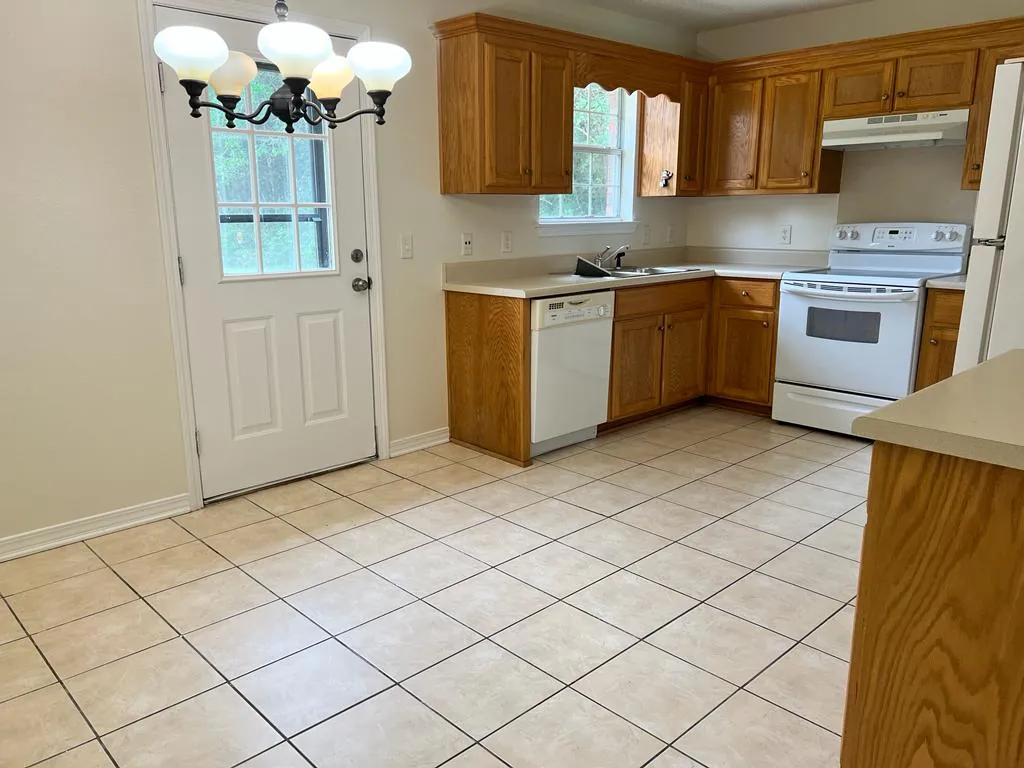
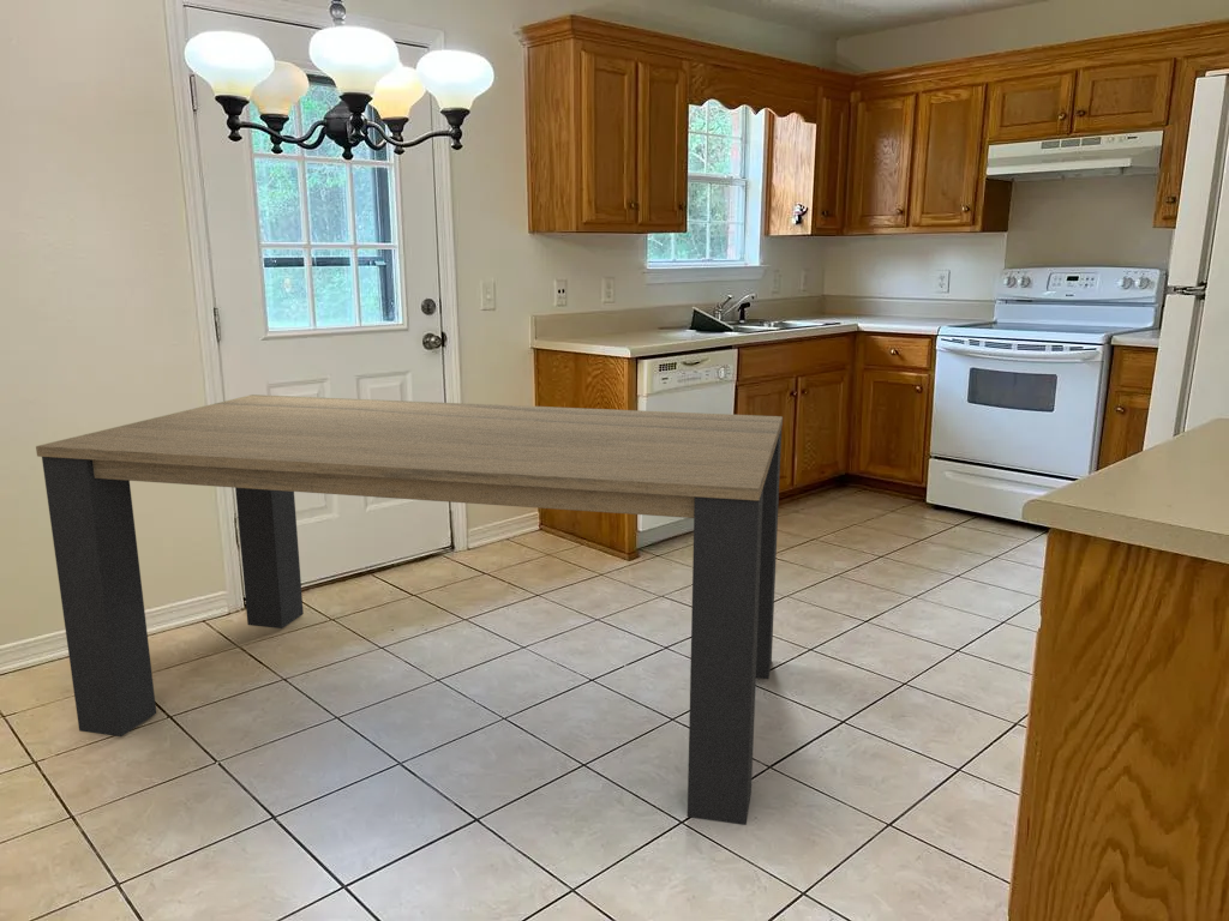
+ dining table [35,393,784,826]
